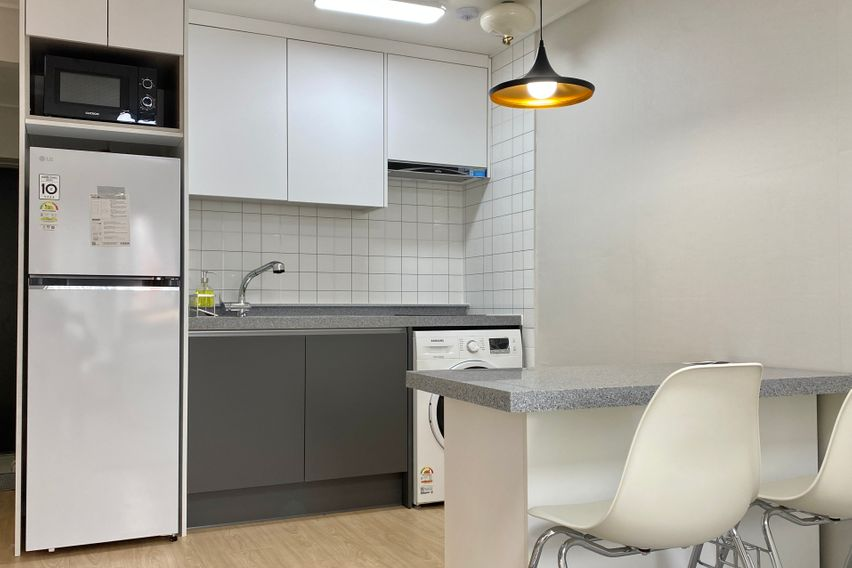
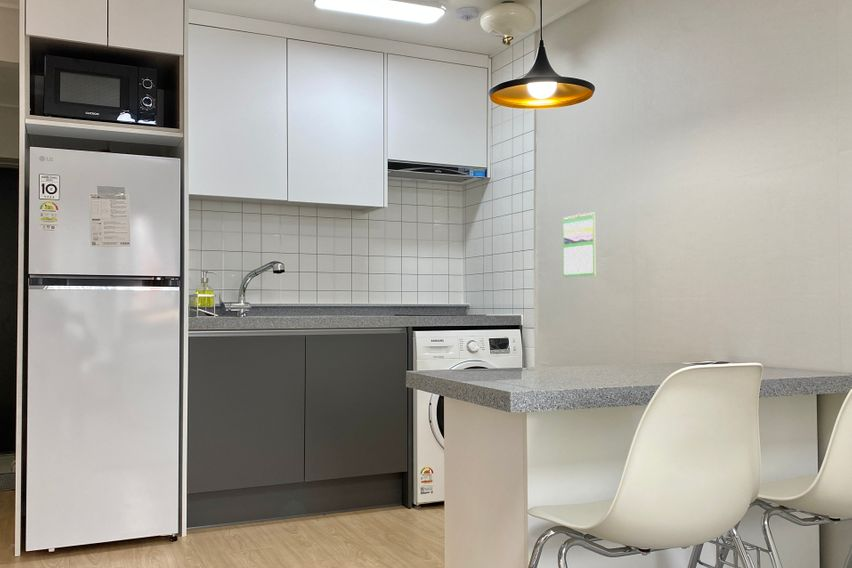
+ calendar [562,211,597,278]
